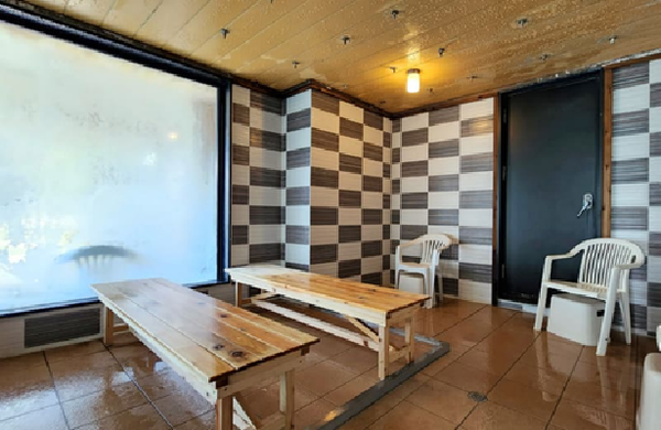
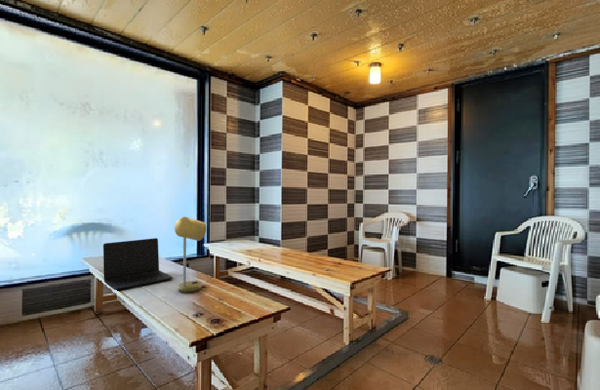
+ desk lamp [173,216,207,294]
+ laptop [102,237,174,291]
